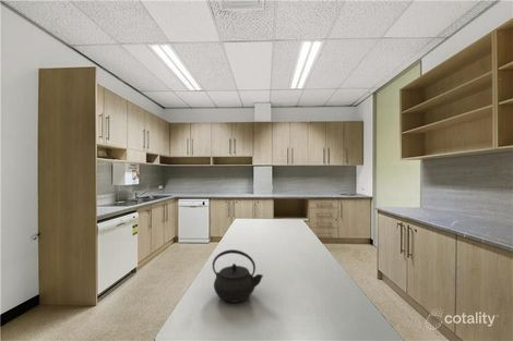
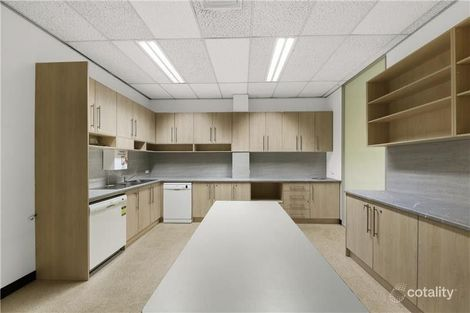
- kettle [212,248,264,304]
